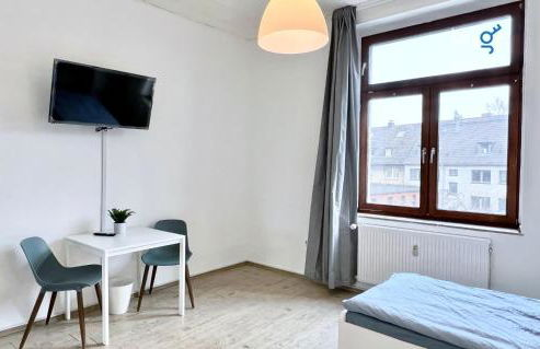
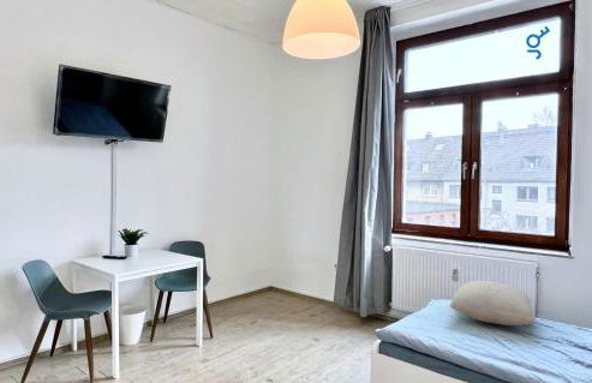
+ pillow [448,280,538,327]
